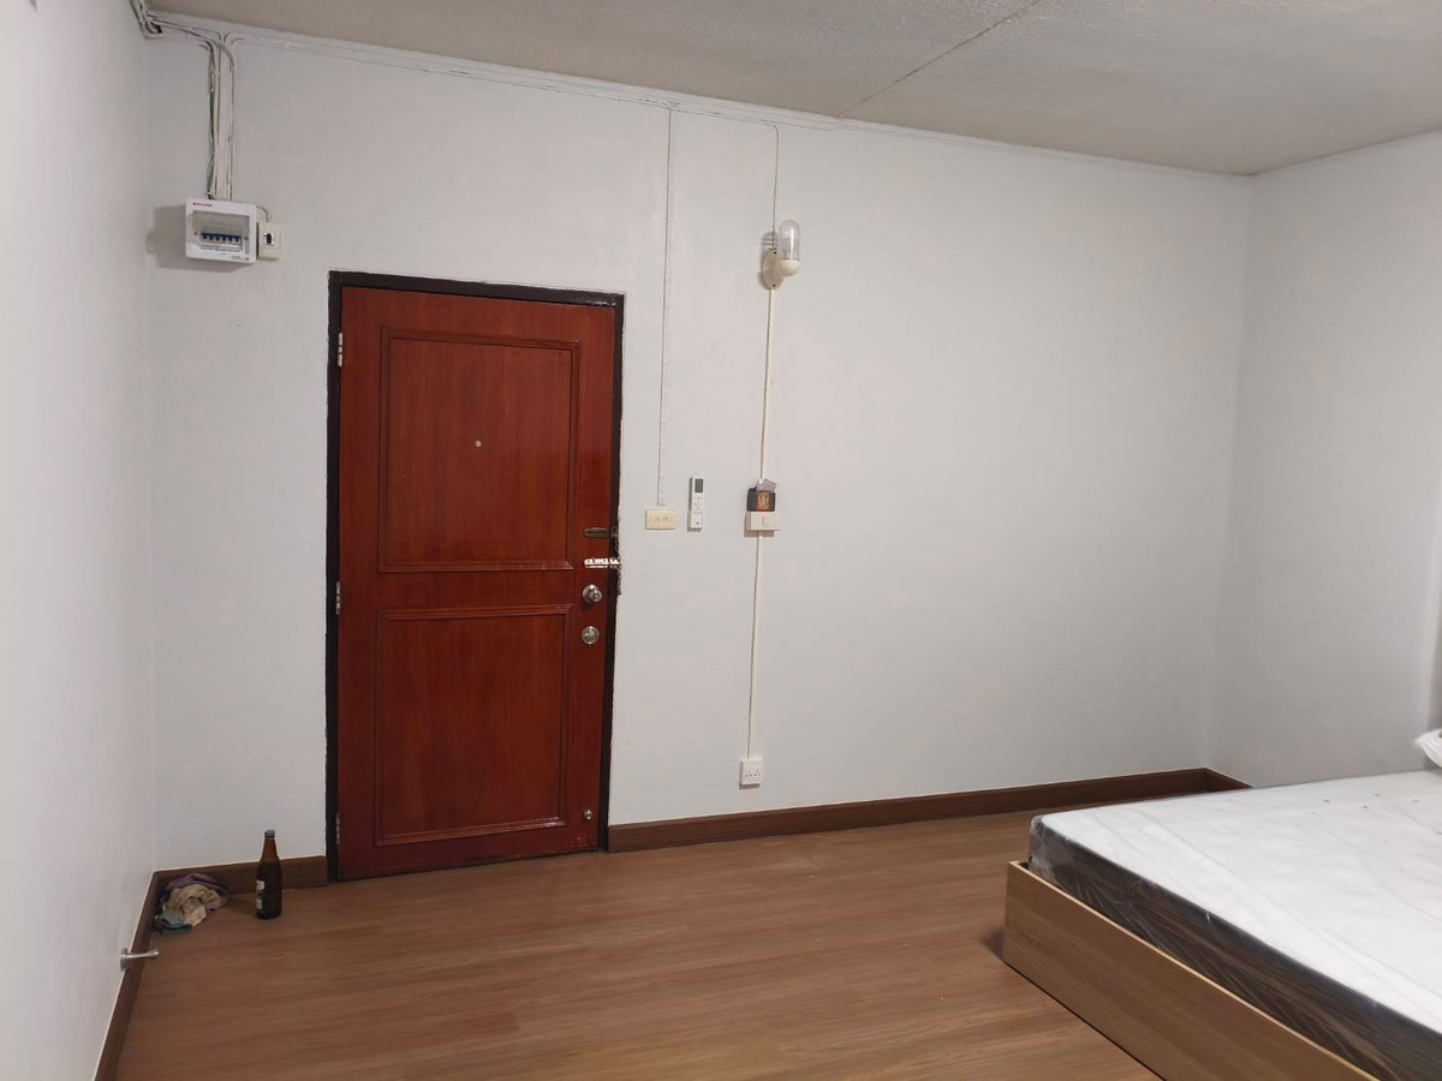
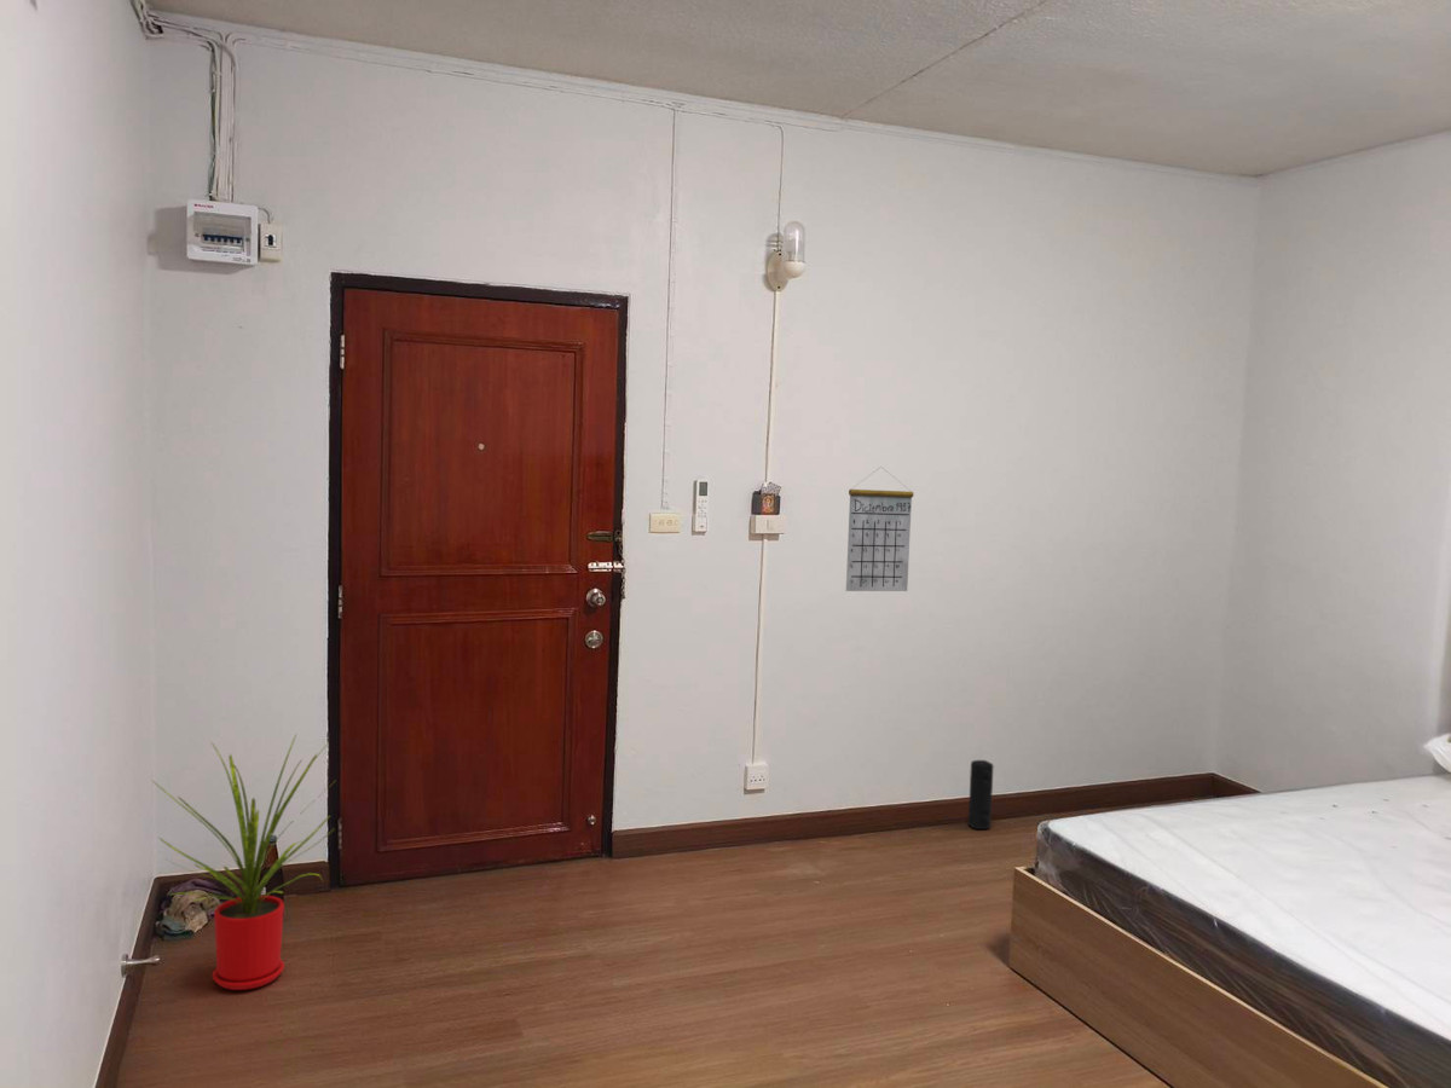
+ calendar [845,467,914,592]
+ speaker [967,759,995,831]
+ house plant [150,734,336,991]
